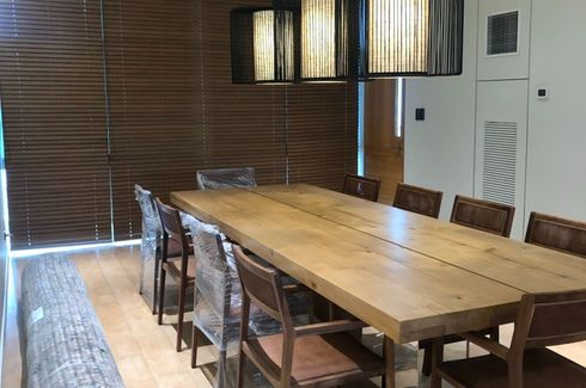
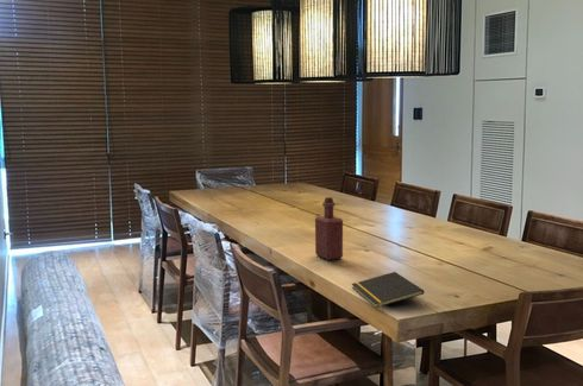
+ notepad [351,271,425,309]
+ bottle [314,196,344,261]
